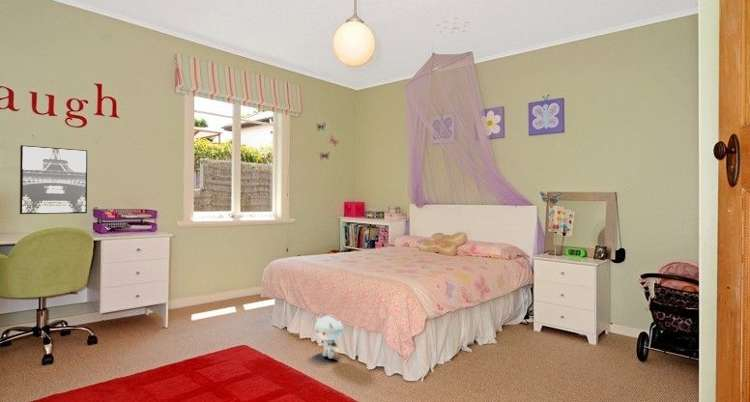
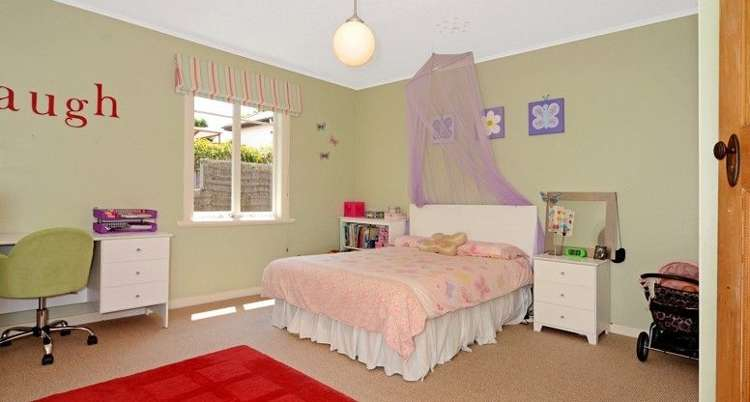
- plush toy [314,315,344,360]
- wall art [19,144,88,215]
